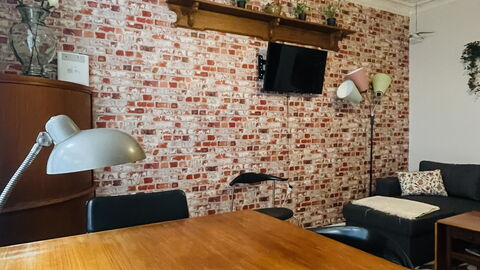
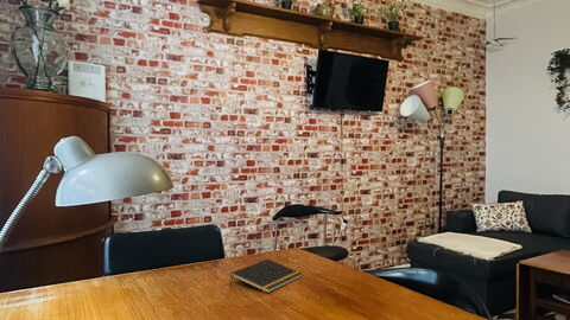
+ notepad [229,258,303,294]
